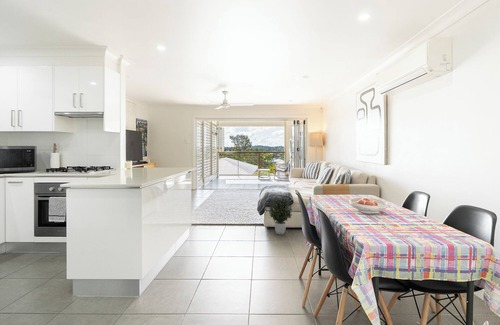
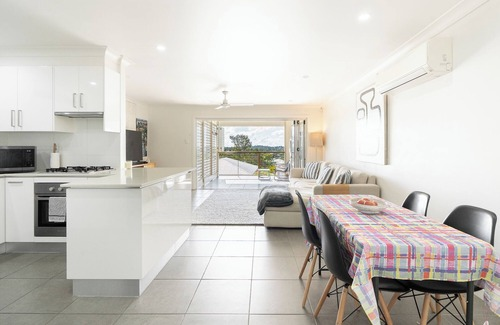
- potted plant [268,198,293,235]
